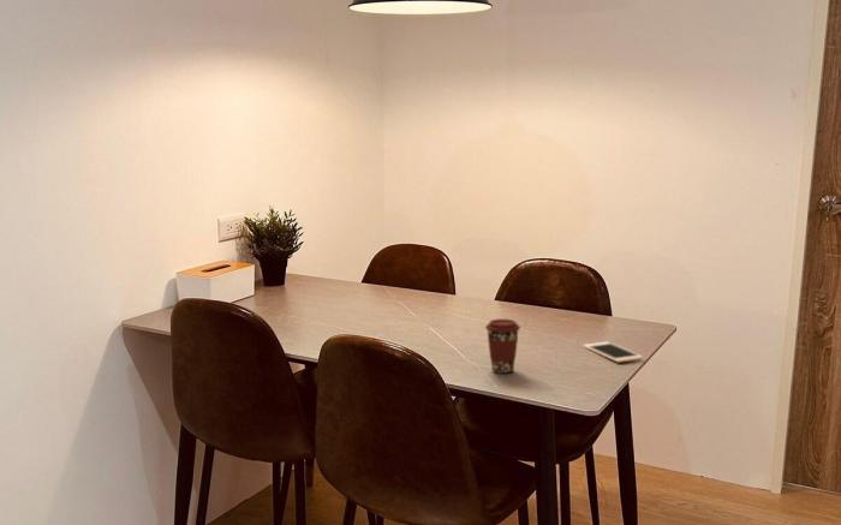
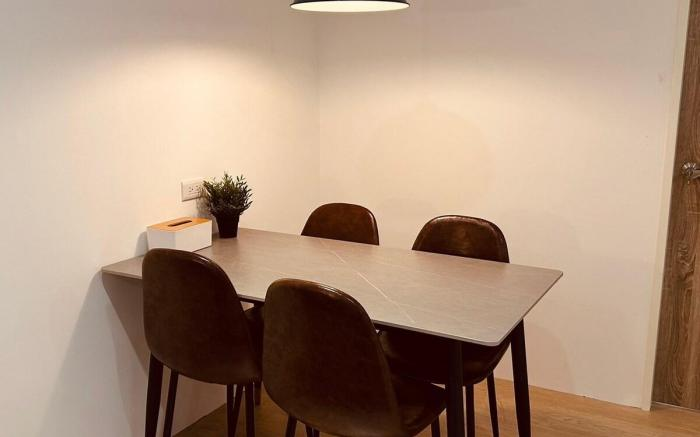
- coffee cup [484,318,521,375]
- cell phone [581,341,644,364]
